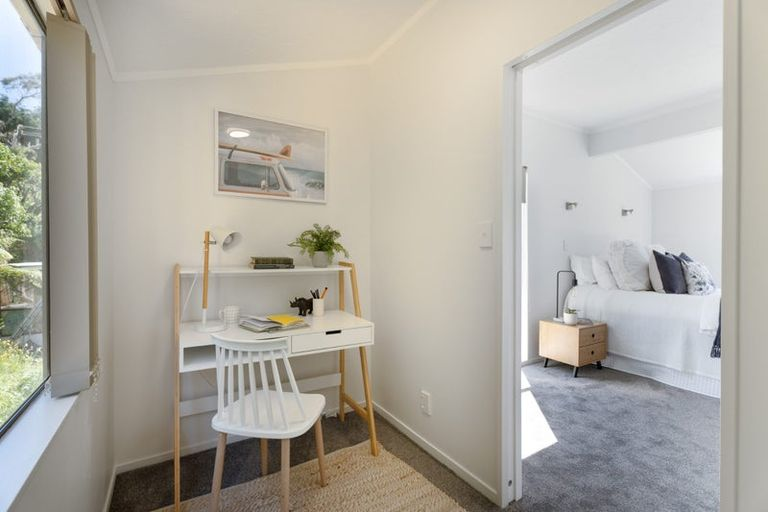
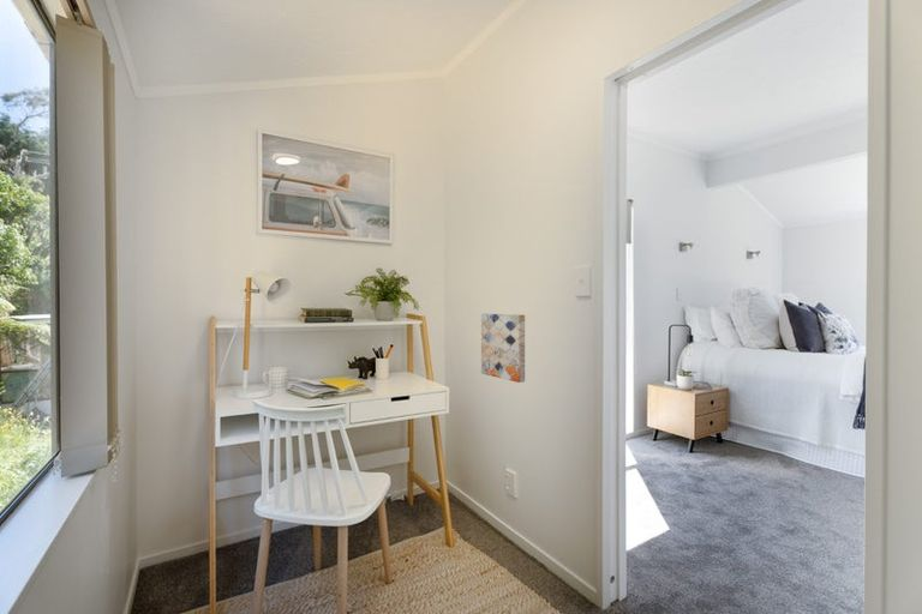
+ wall art [480,313,526,384]
